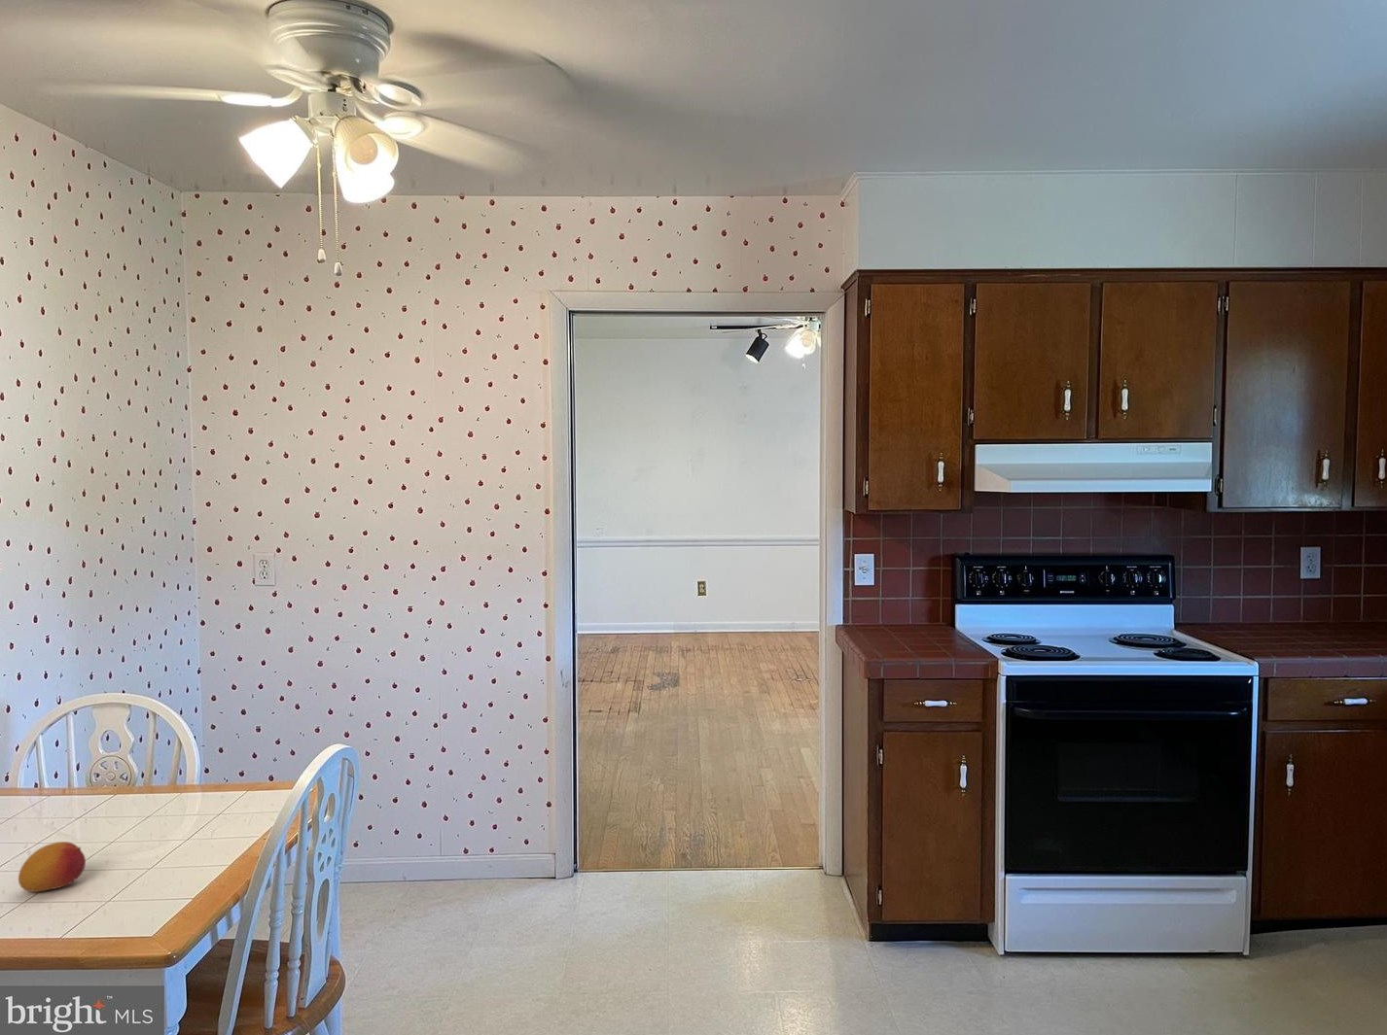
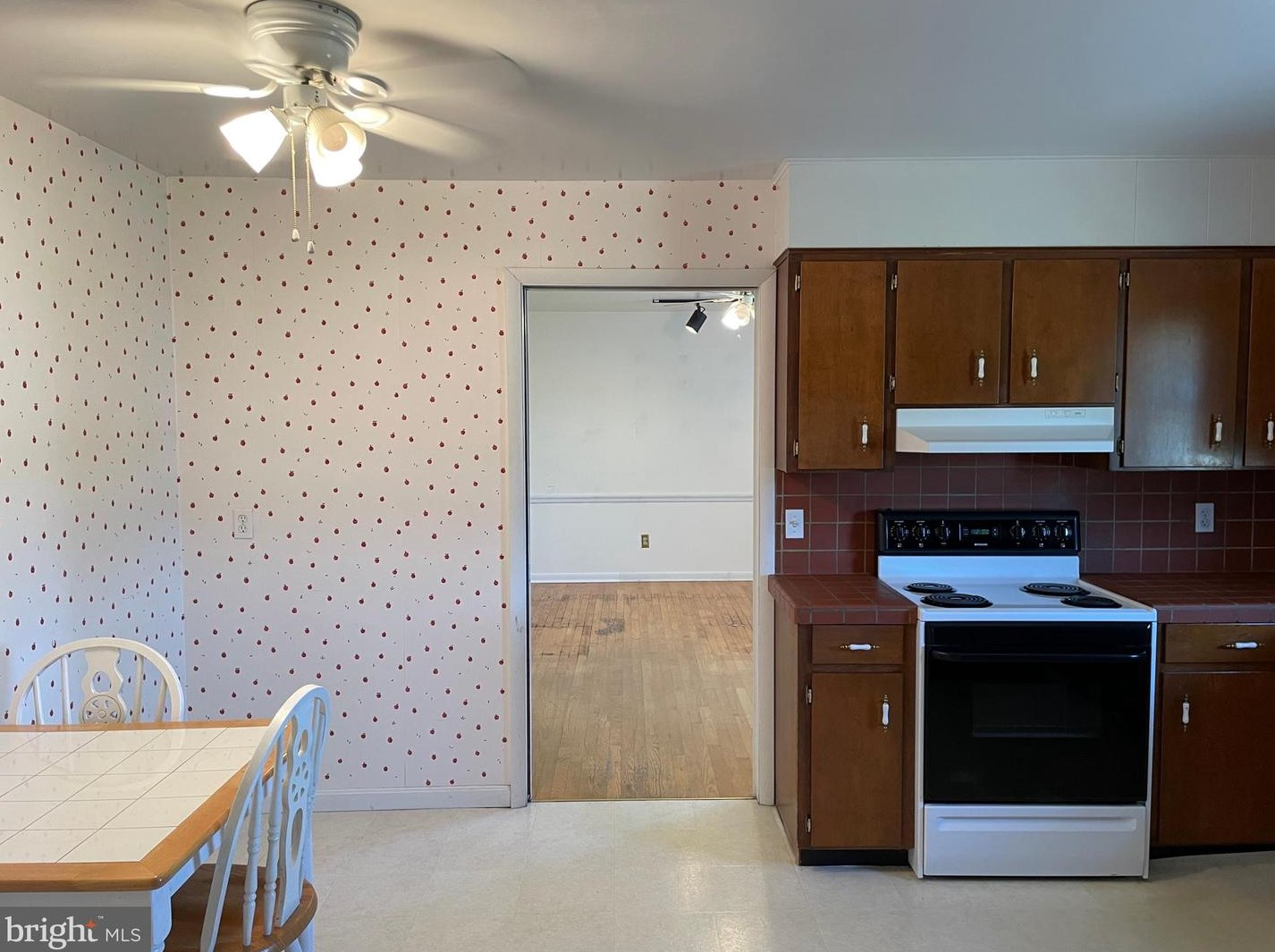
- fruit [17,840,87,893]
